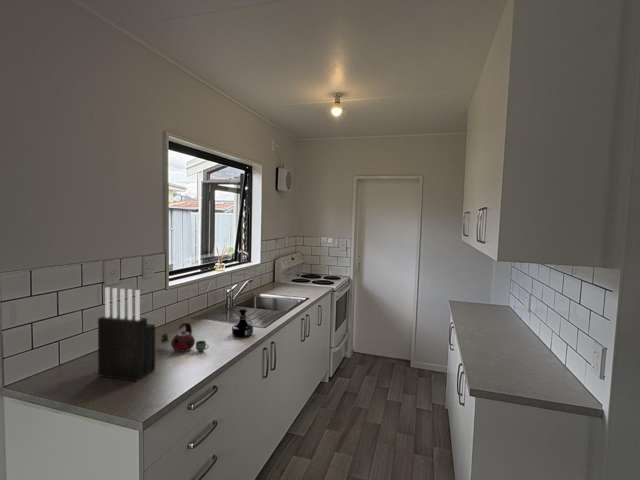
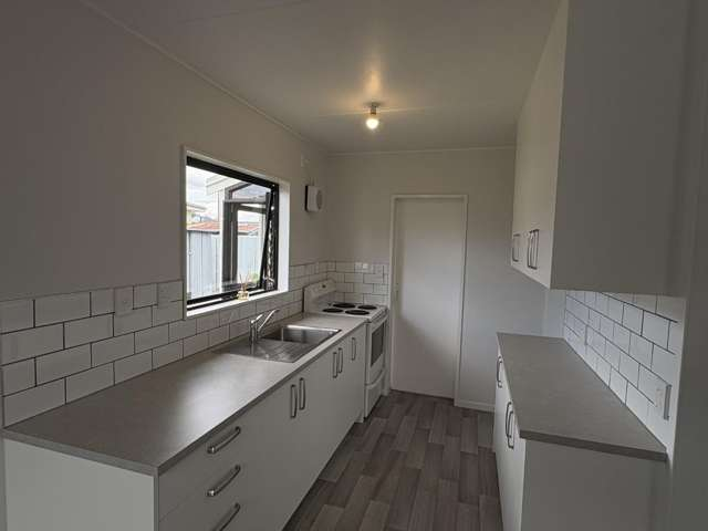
- kettle [158,322,210,353]
- knife block [97,287,156,382]
- tequila bottle [231,308,254,338]
